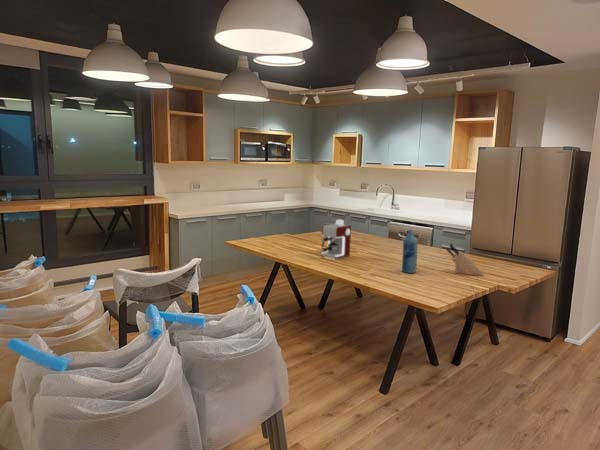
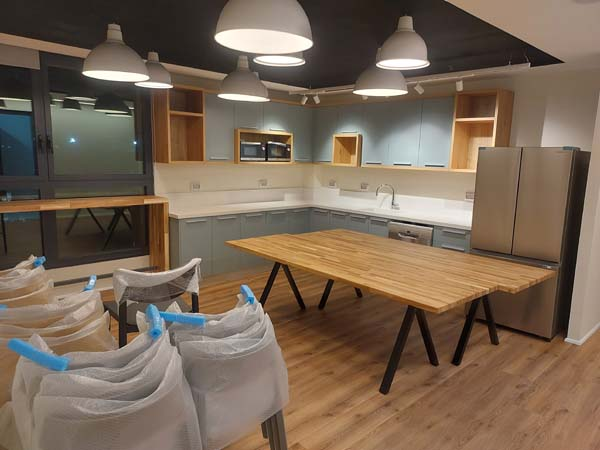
- knife block [446,242,484,277]
- bottle [401,229,419,274]
- coffee maker [320,218,352,260]
